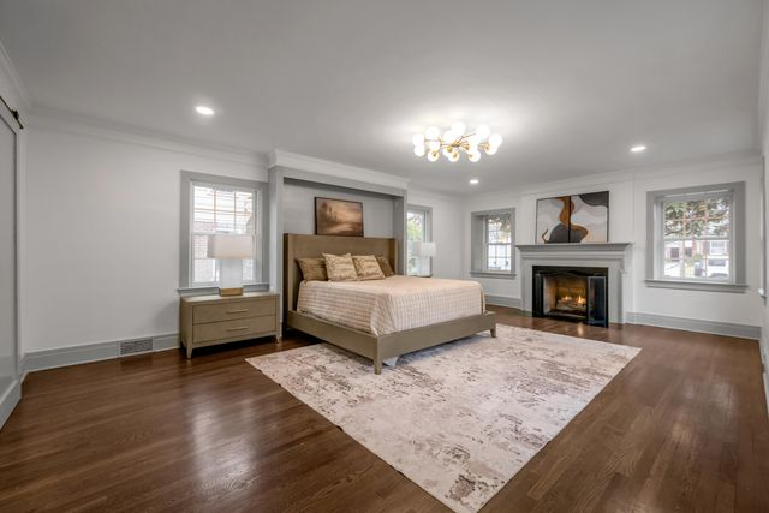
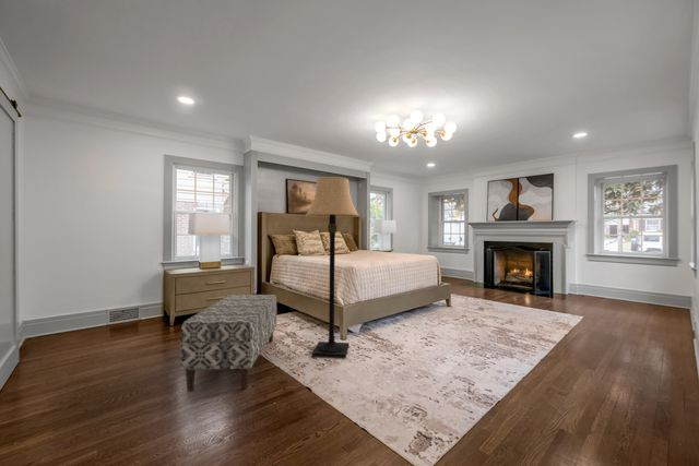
+ lamp [305,176,360,359]
+ bench [179,294,277,392]
